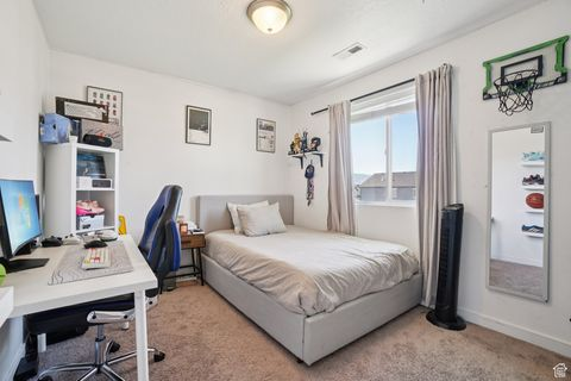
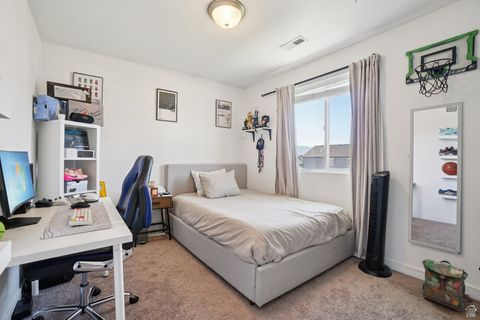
+ backpack [421,258,474,313]
